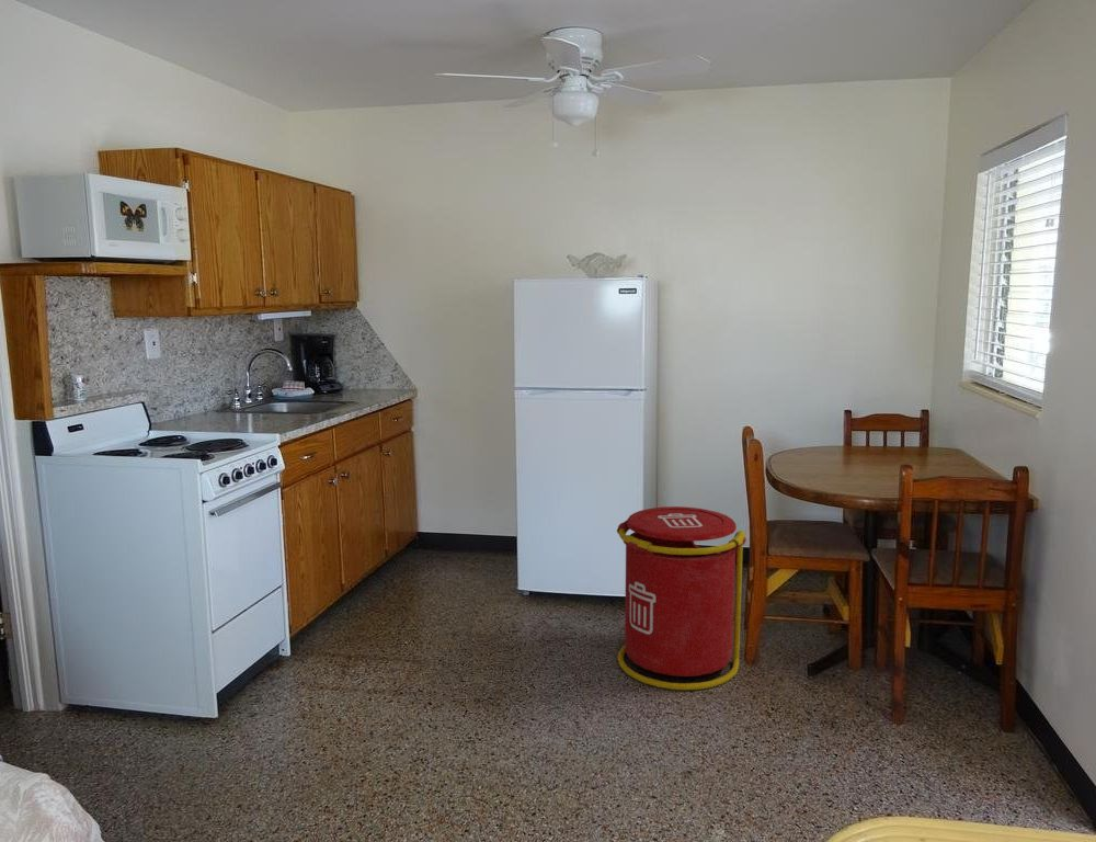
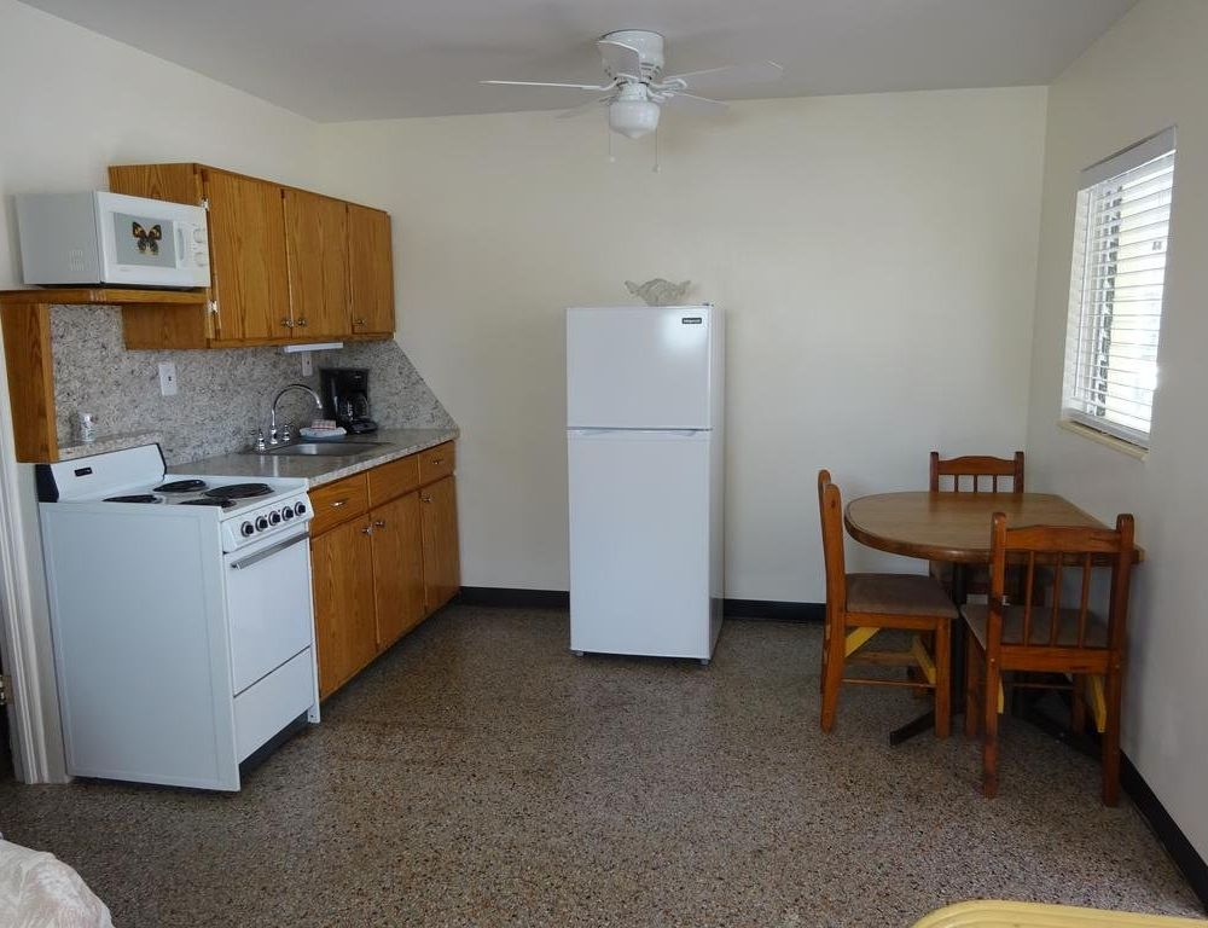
- trash can [616,505,747,691]
